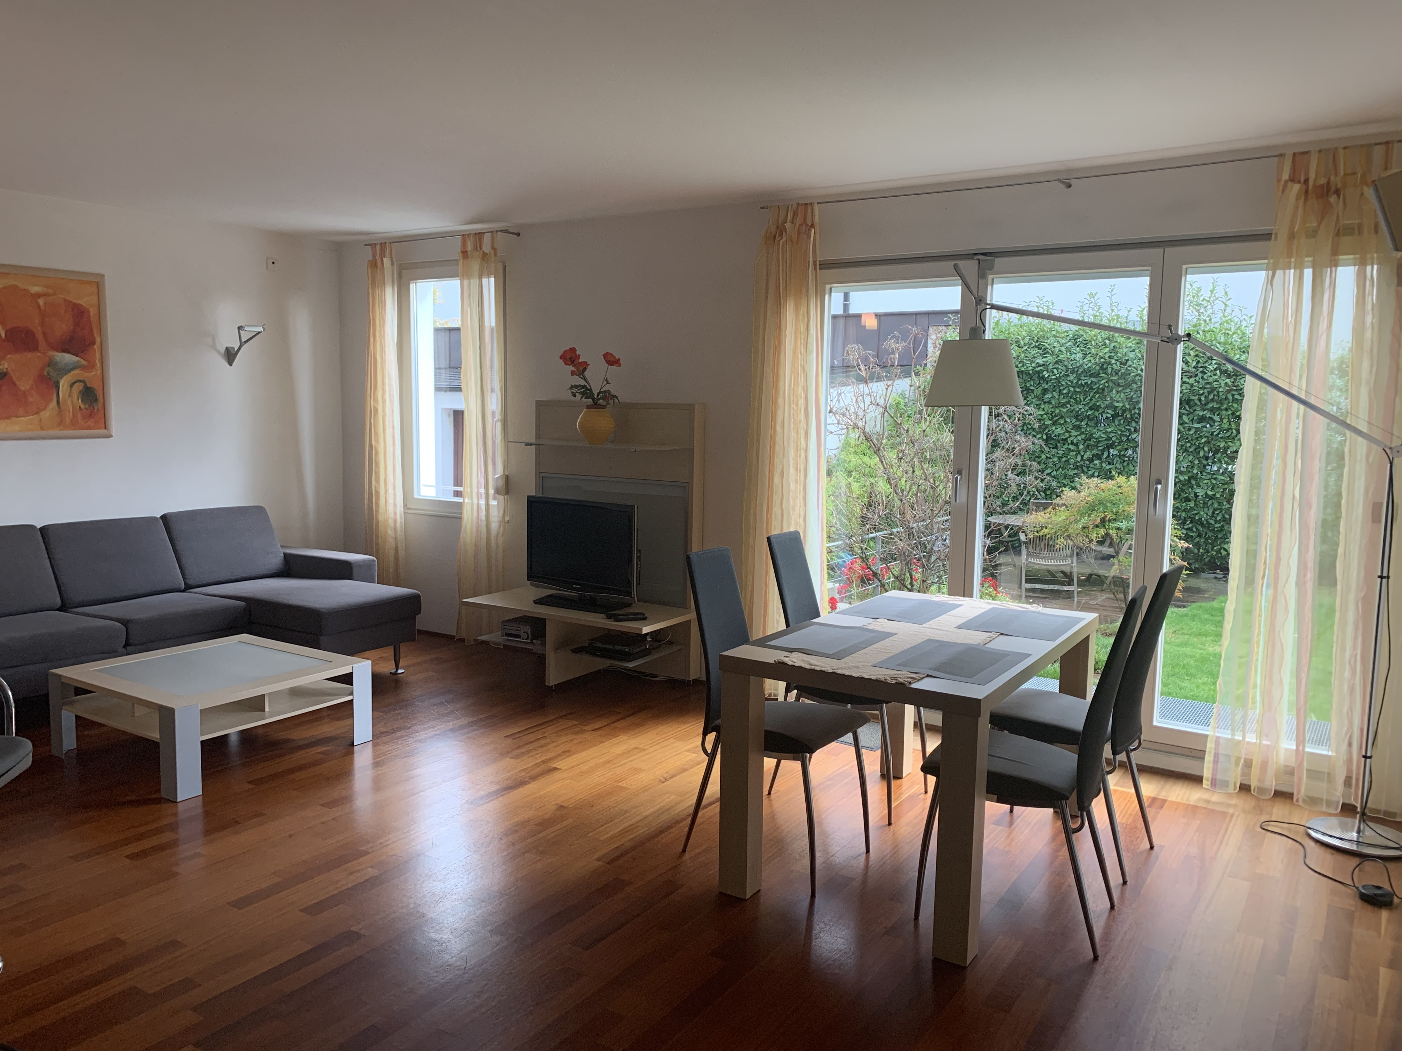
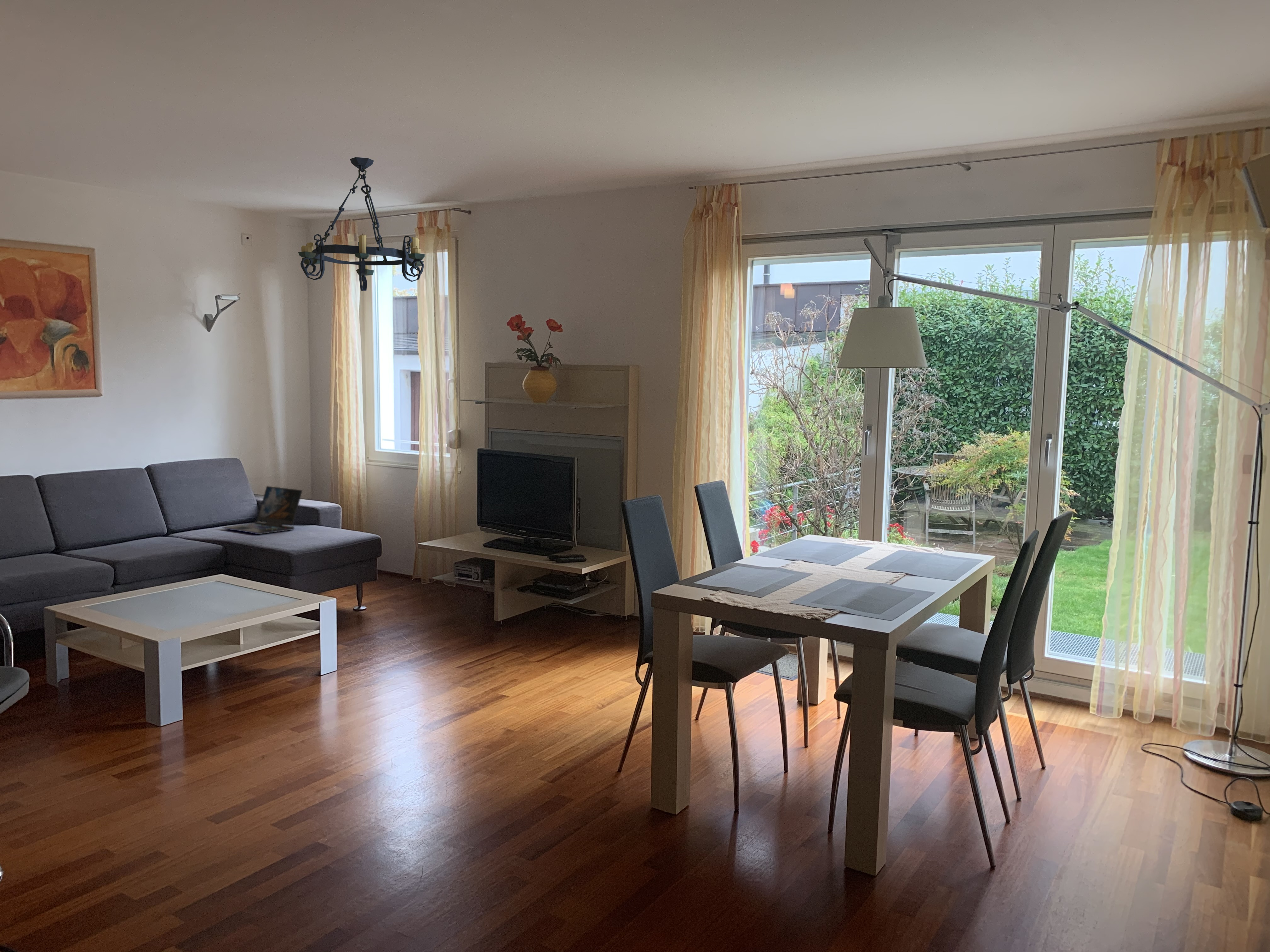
+ chandelier [298,157,426,291]
+ laptop [222,486,303,535]
